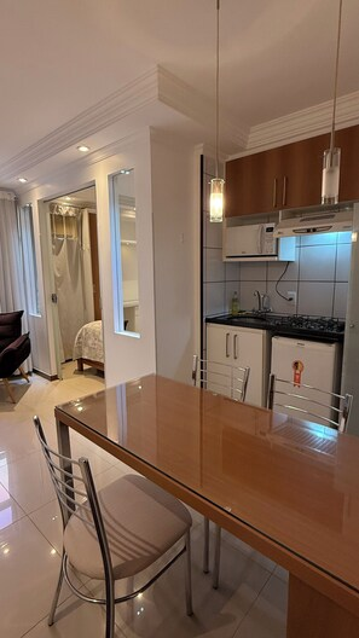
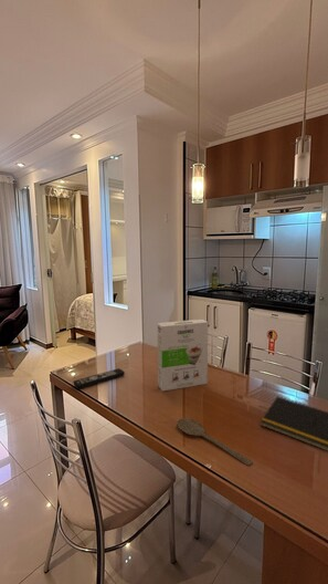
+ wooden spoon [176,417,253,467]
+ notepad [260,396,328,452]
+ remote control [72,367,126,389]
+ cereal box [156,319,209,392]
